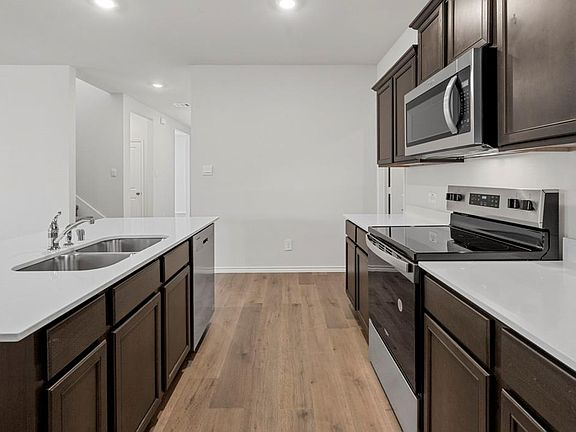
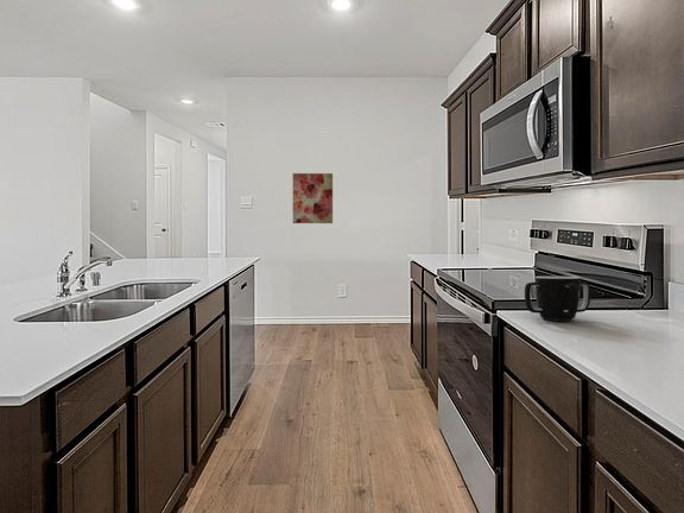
+ mug [524,276,591,322]
+ wall art [292,172,334,224]
